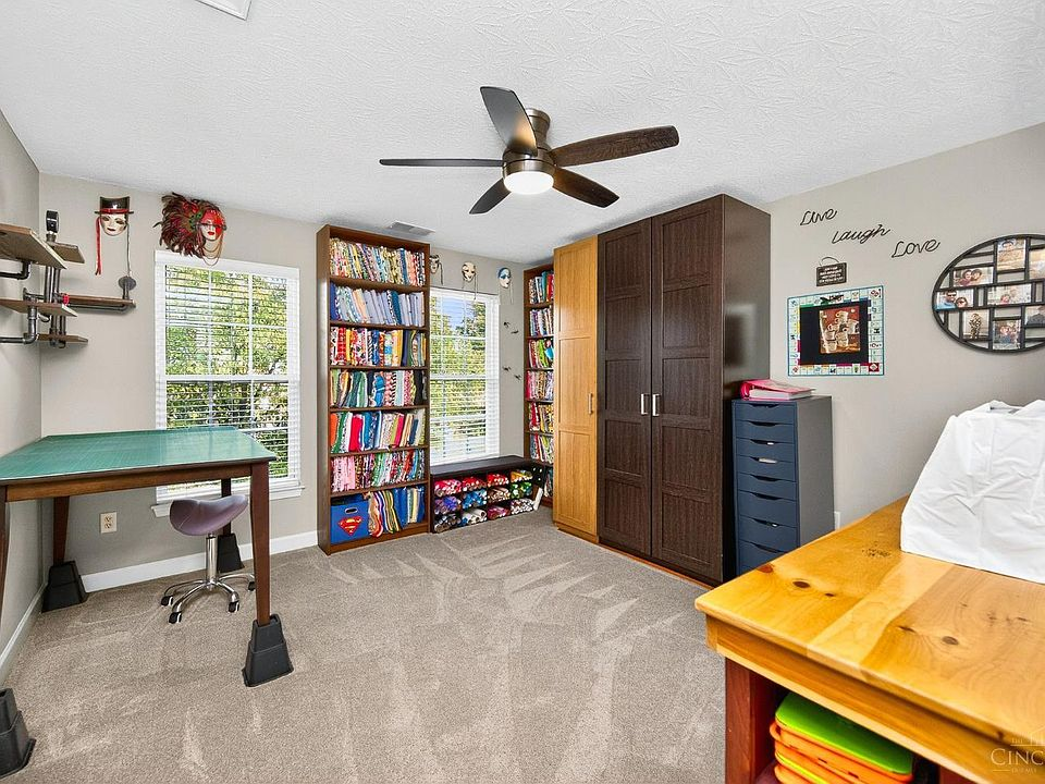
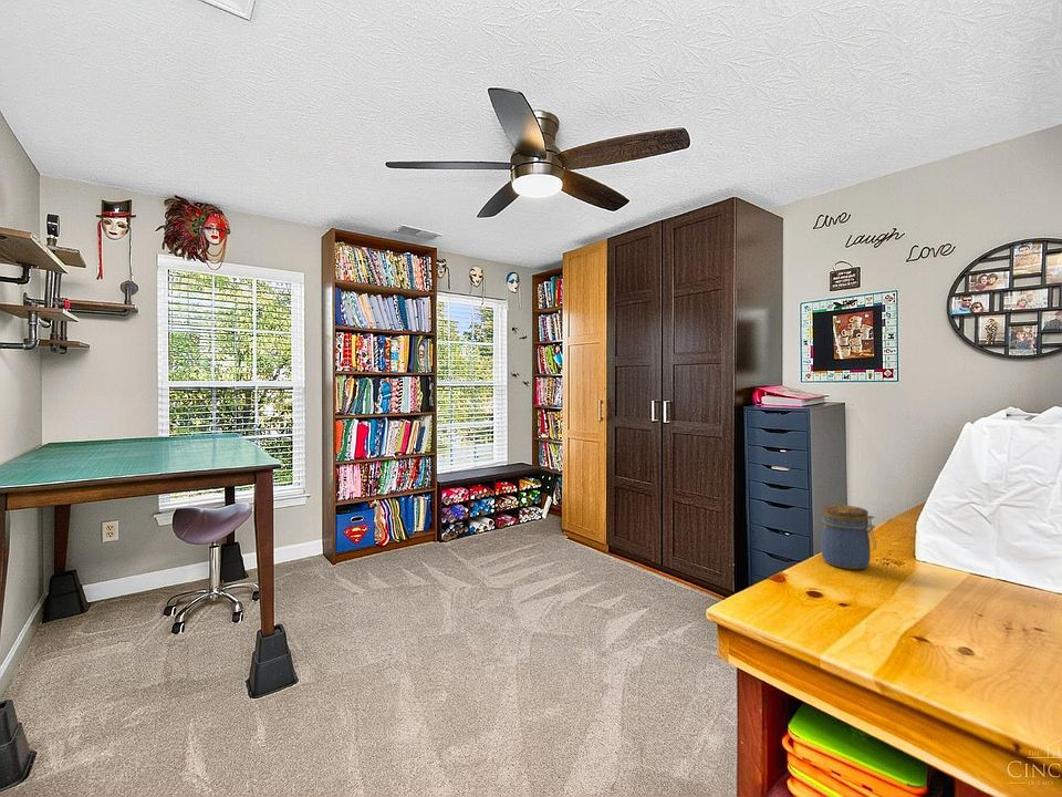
+ jar [820,504,877,570]
